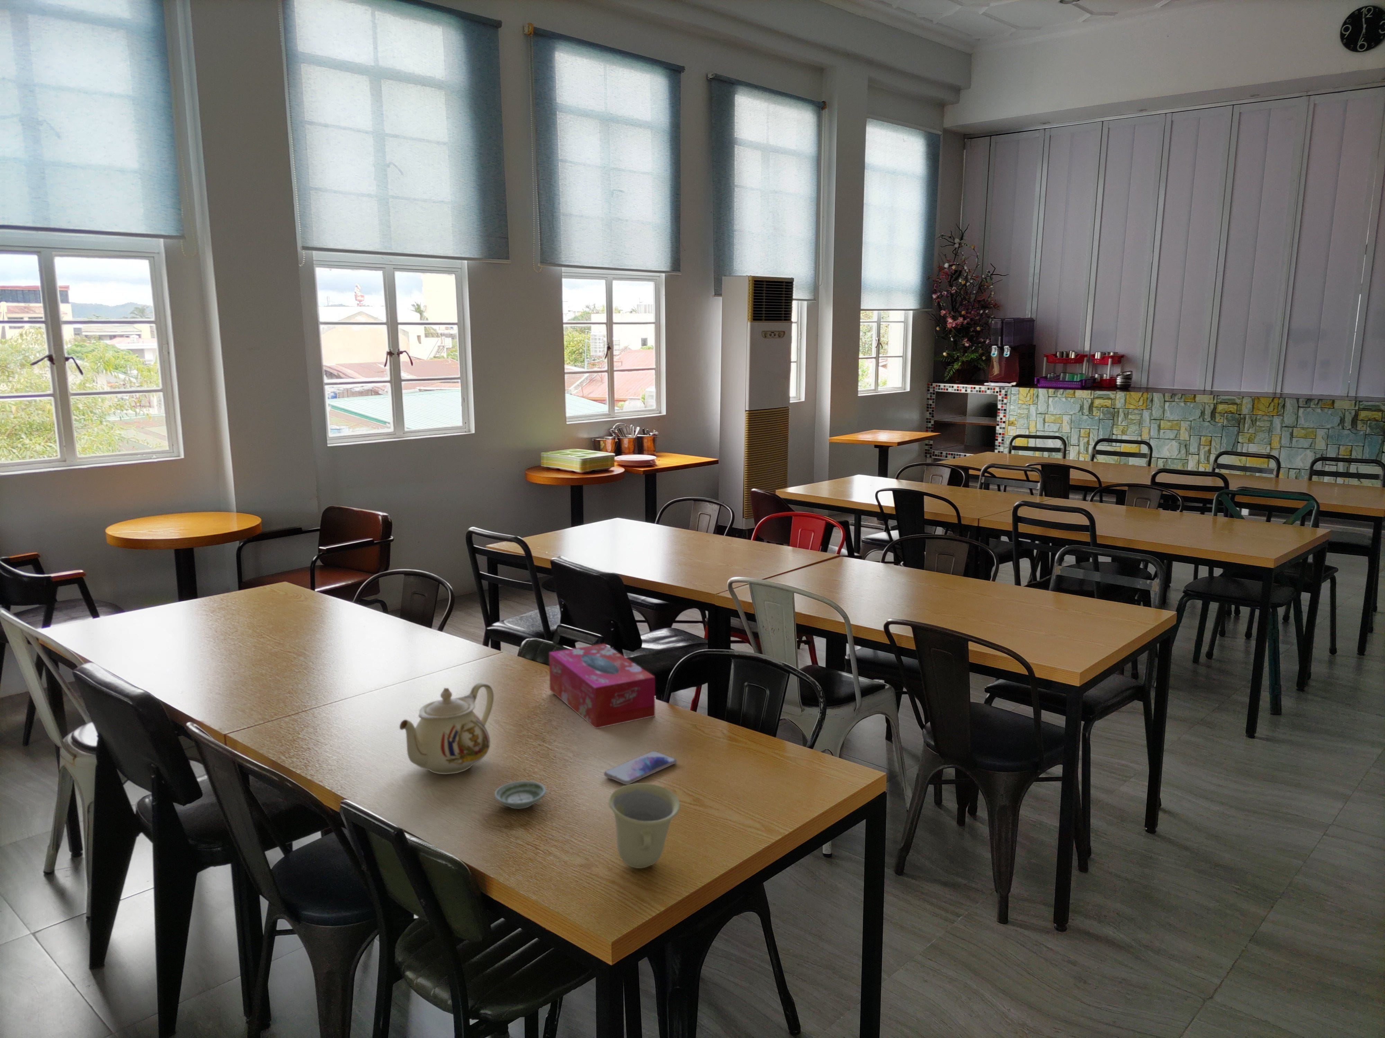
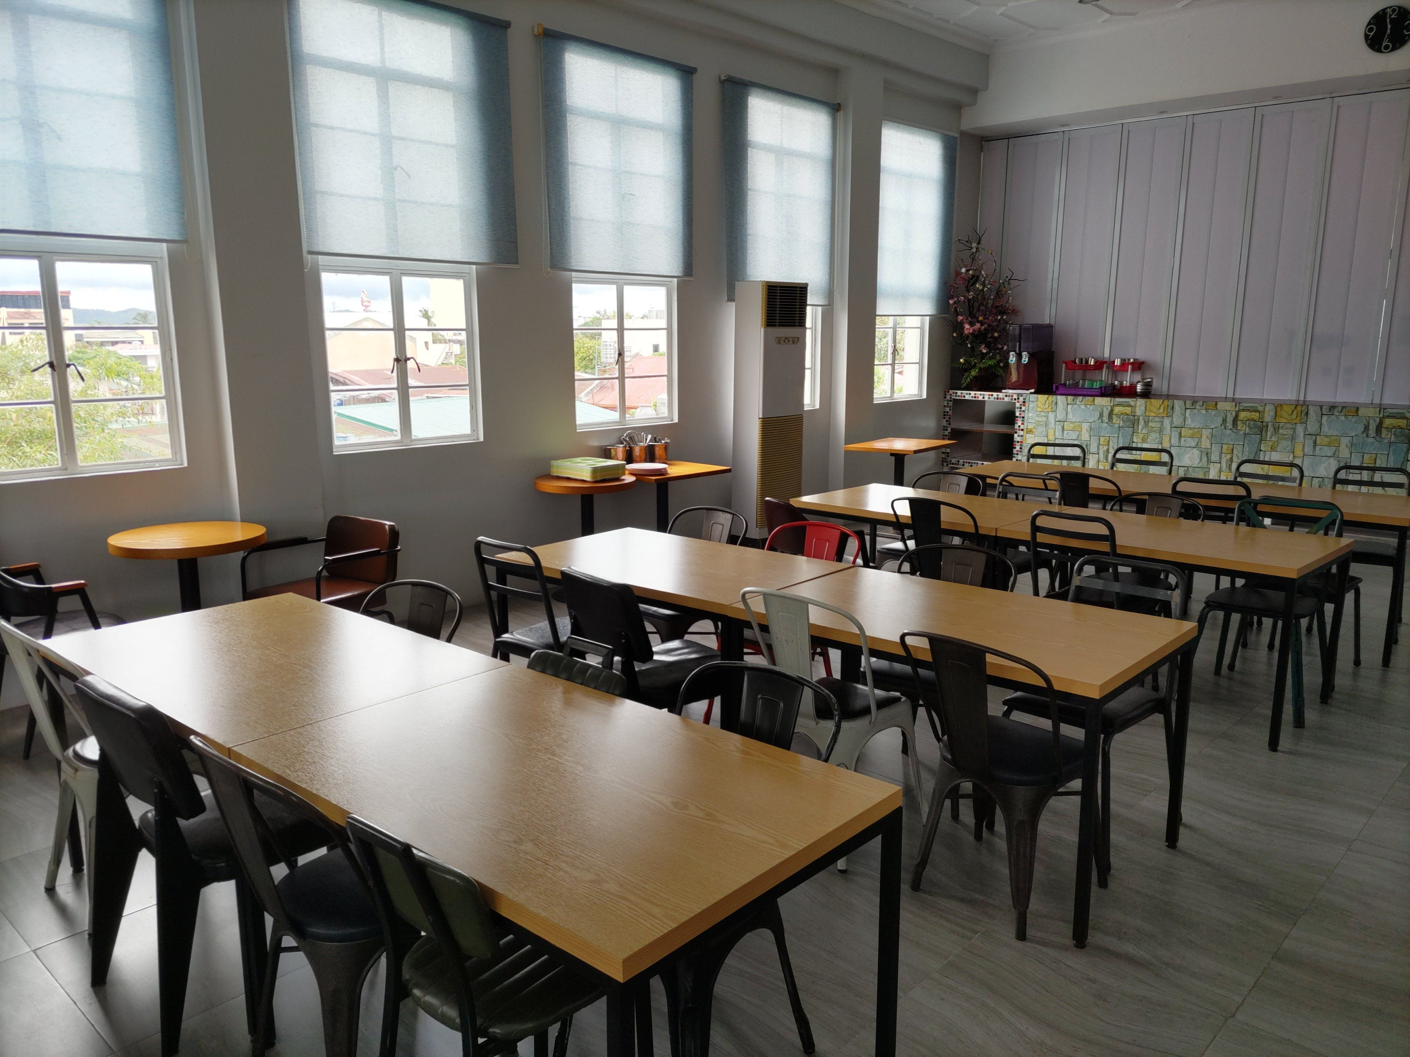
- teapot [399,681,494,775]
- saucer [494,781,546,809]
- tissue box [549,643,655,729]
- cup [609,783,681,869]
- smartphone [603,751,677,785]
